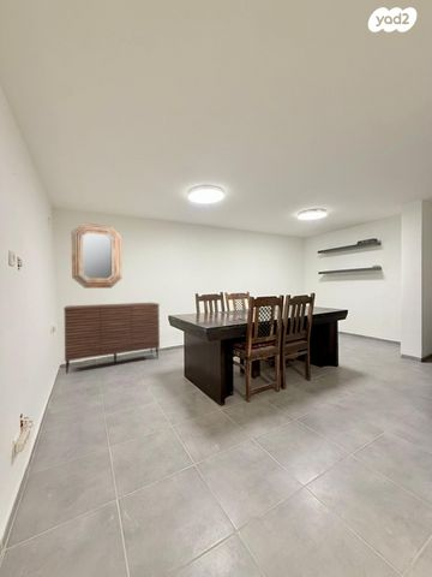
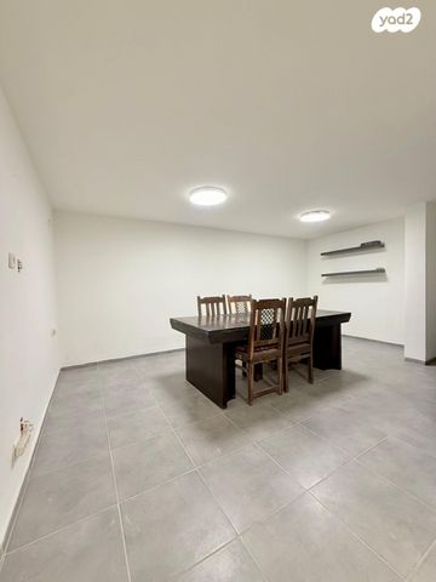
- home mirror [71,222,124,290]
- sideboard [62,302,161,375]
